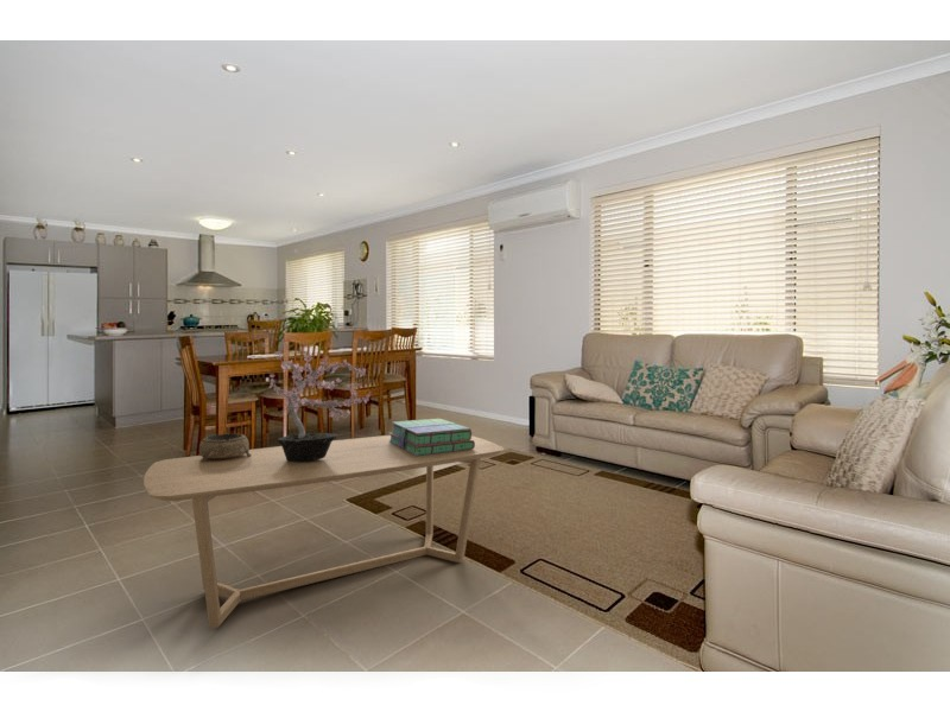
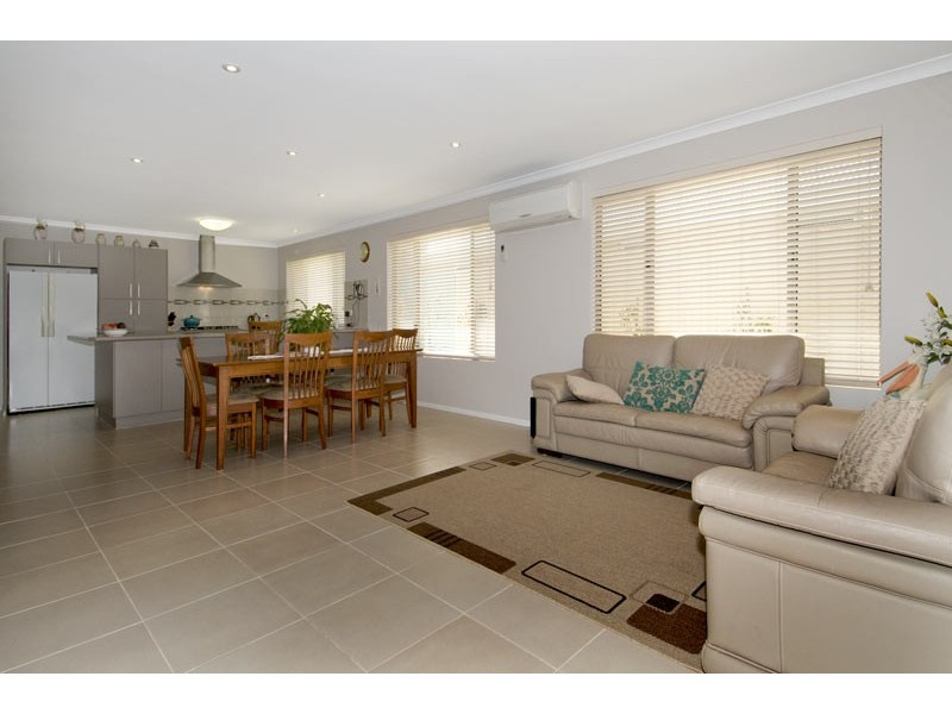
- decorative bowl [198,433,252,462]
- stack of books [388,418,475,456]
- potted plant [267,352,372,462]
- coffee table [142,434,505,629]
